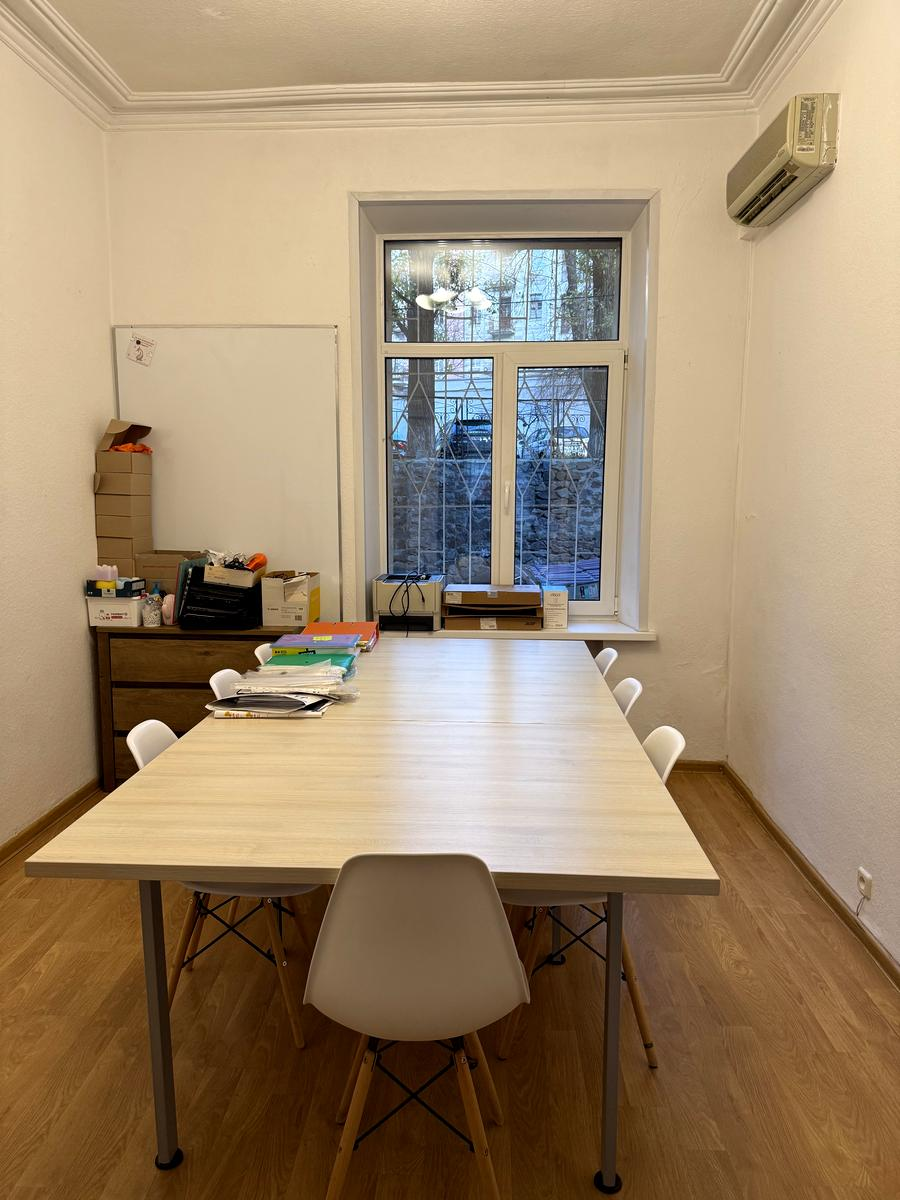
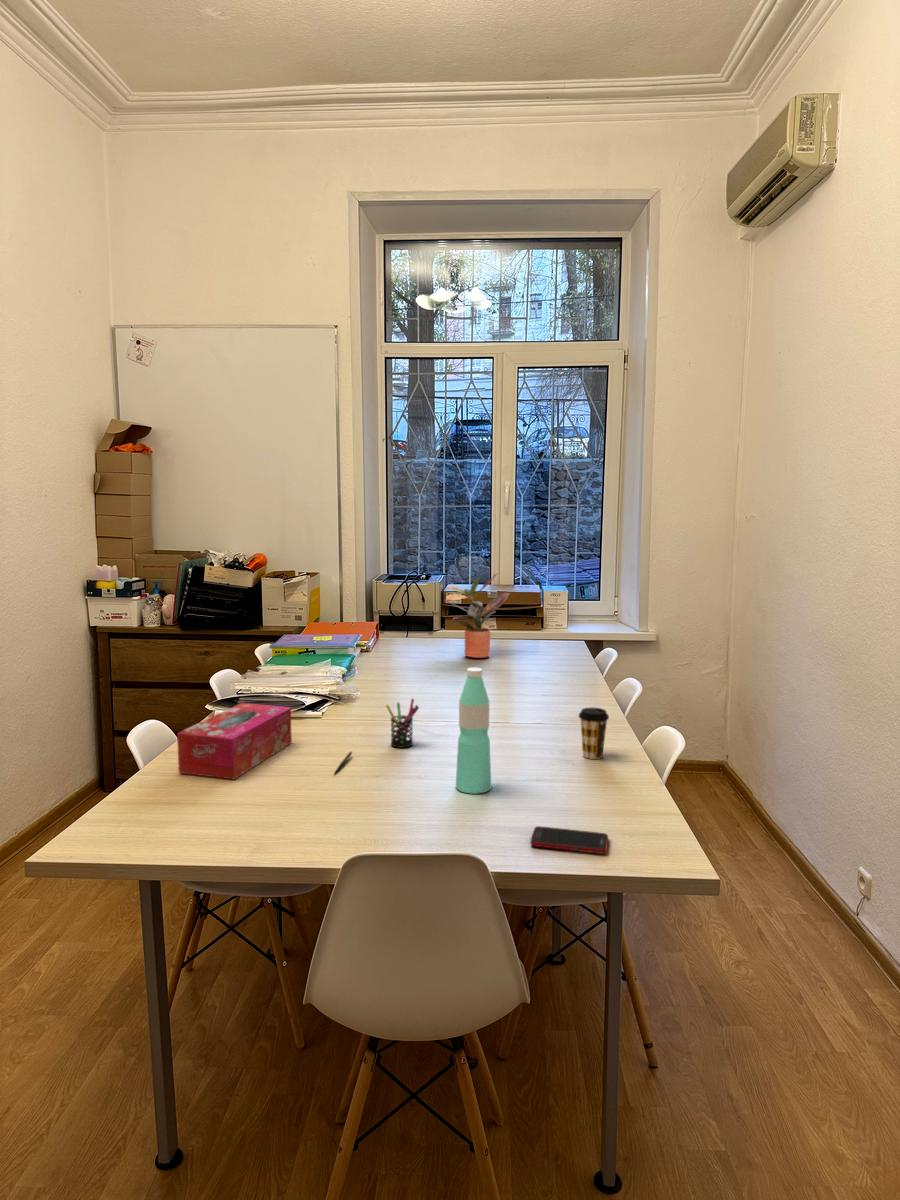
+ cell phone [529,825,609,855]
+ pen holder [385,697,420,749]
+ water bottle [455,667,492,794]
+ pen [333,751,353,775]
+ potted plant [444,572,510,659]
+ tissue box [176,702,293,781]
+ coffee cup [578,707,610,760]
